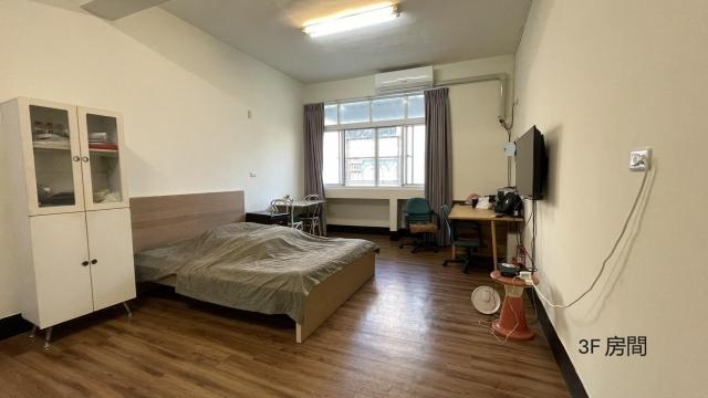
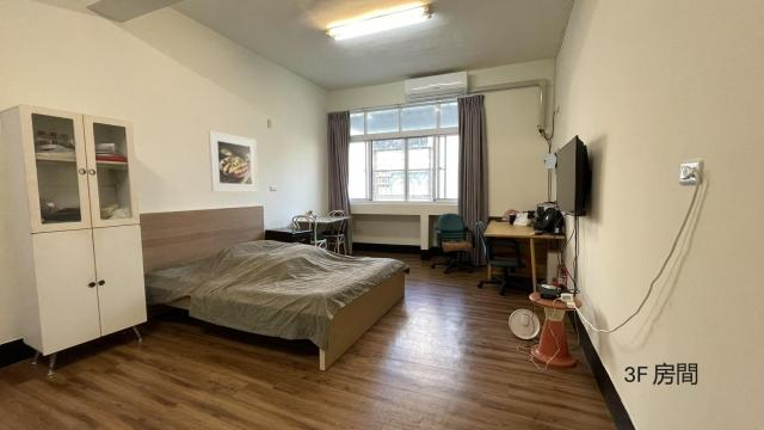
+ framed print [208,129,259,194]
